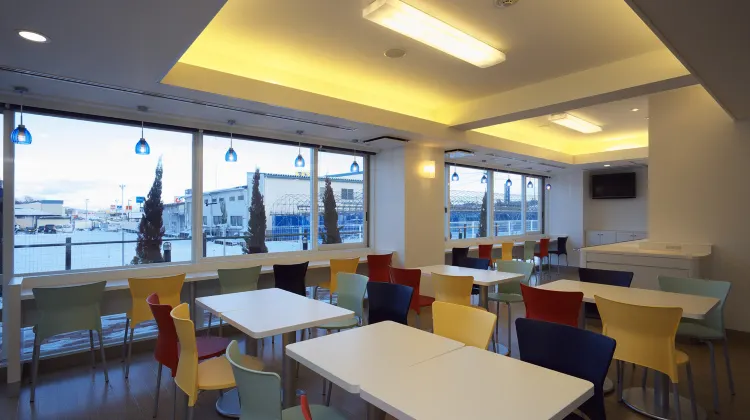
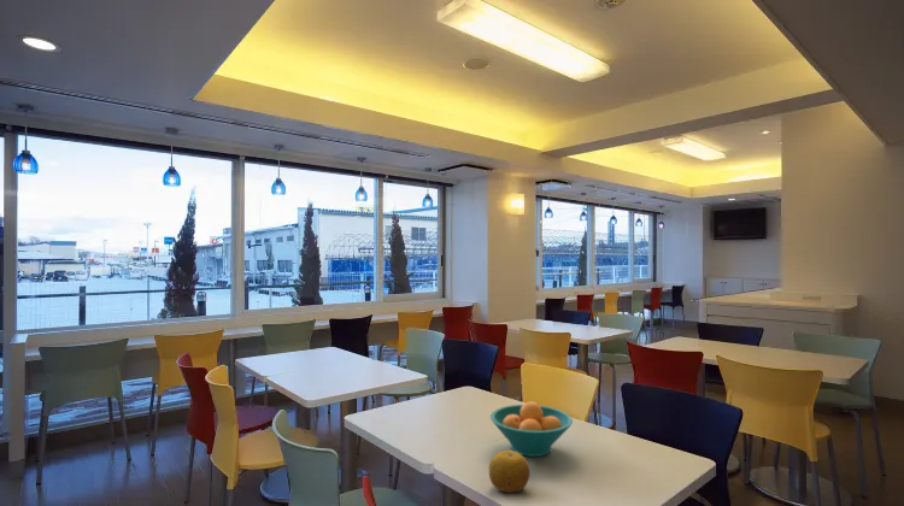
+ fruit [488,449,532,494]
+ fruit bowl [489,400,574,458]
